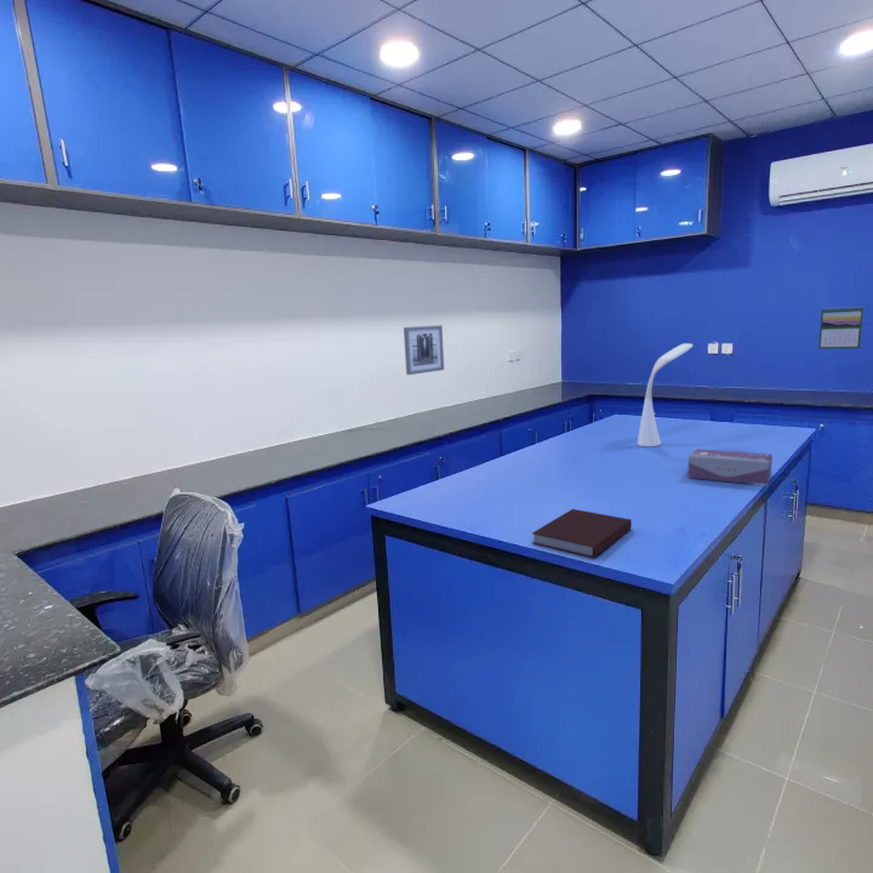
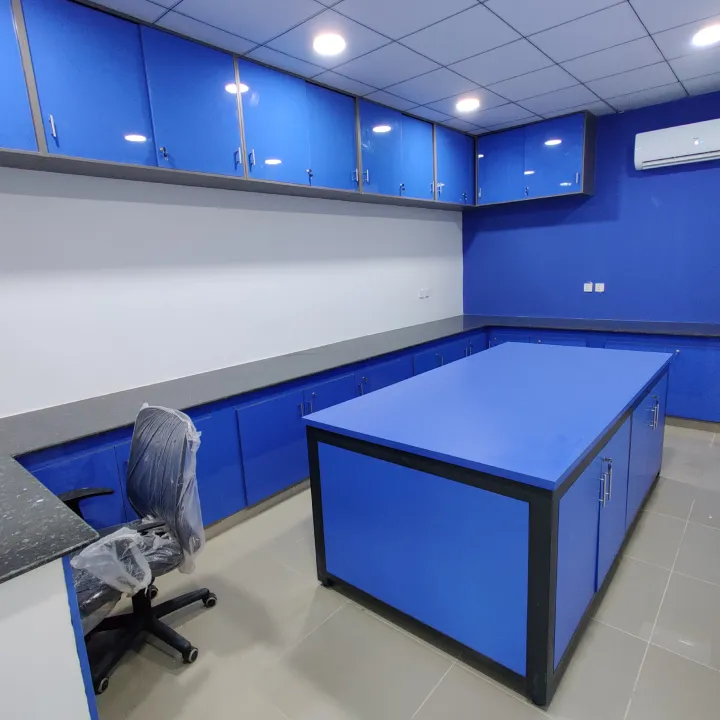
- tissue box [686,447,774,486]
- desk lamp [637,342,695,447]
- notebook [531,508,633,559]
- wall art [403,324,445,376]
- calendar [817,306,865,350]
